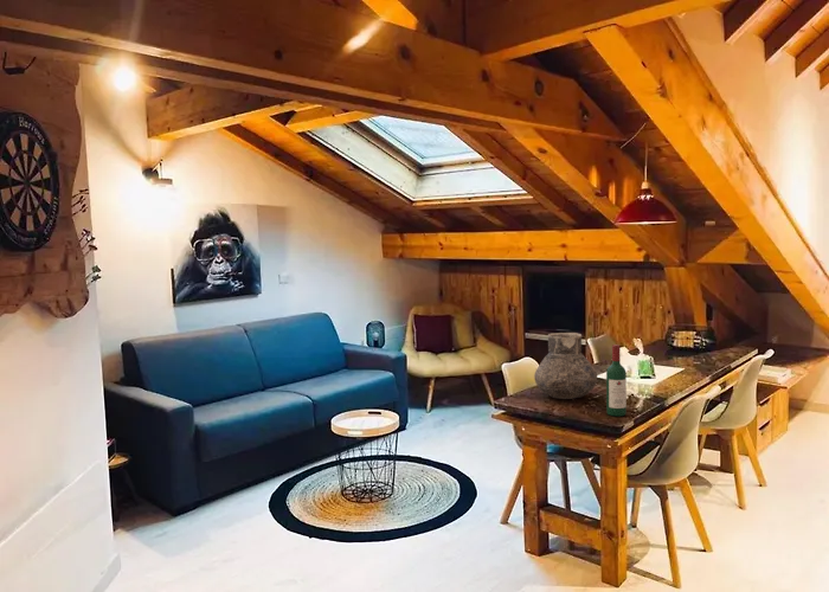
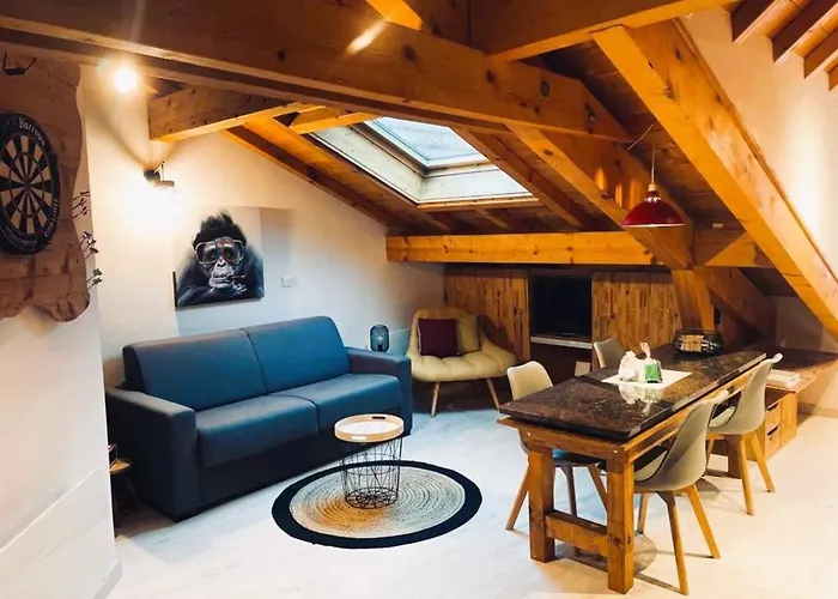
- vase [533,332,598,400]
- wine bottle [605,343,628,417]
